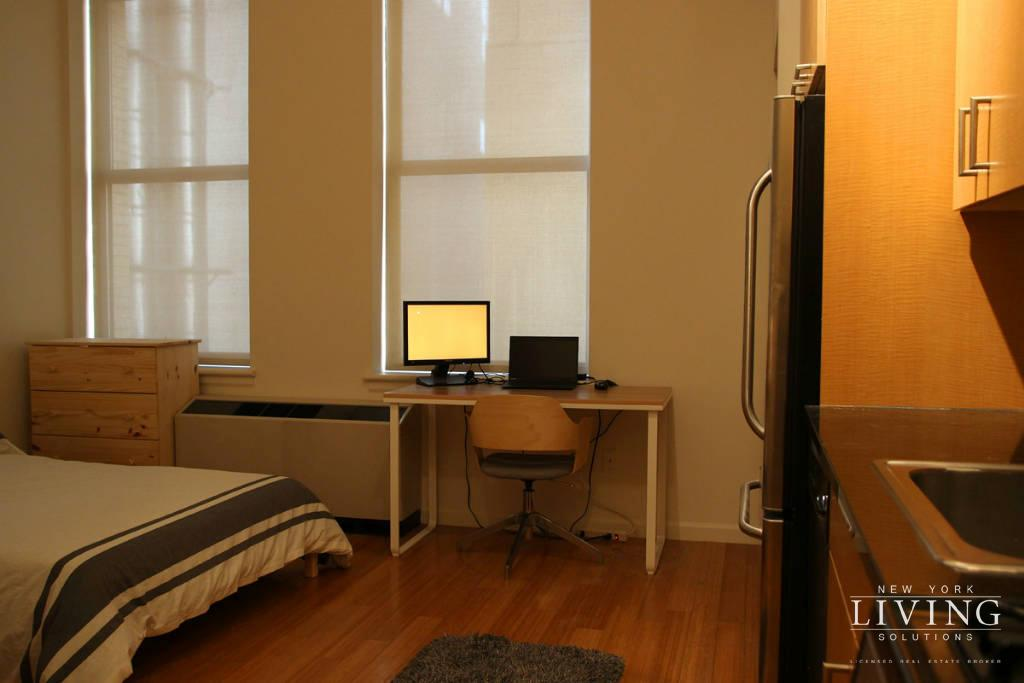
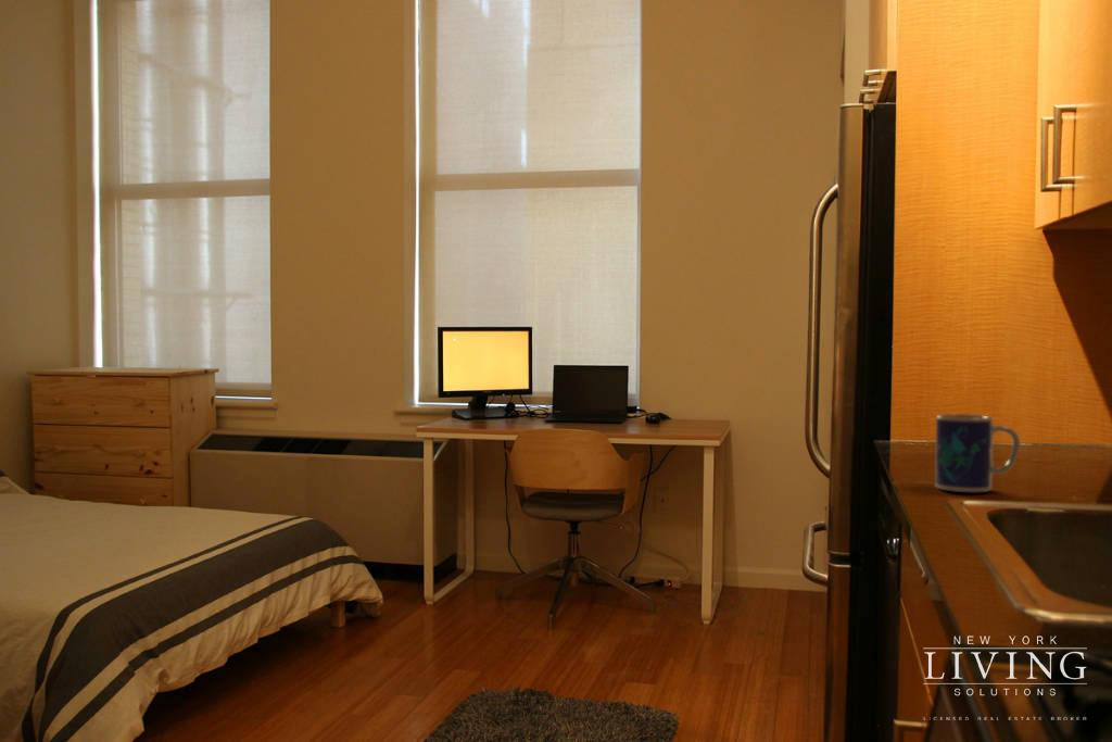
+ mug [934,413,1021,493]
